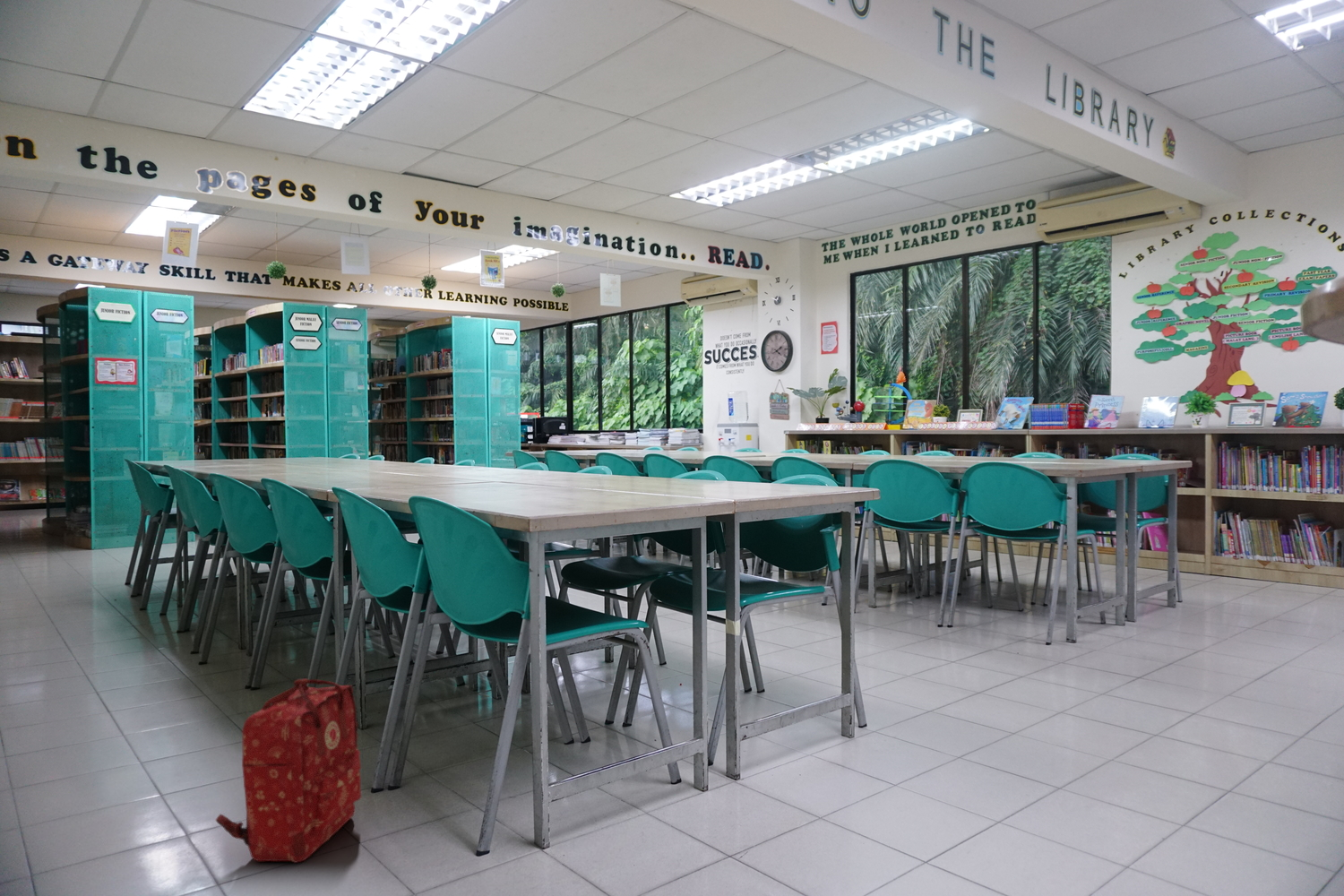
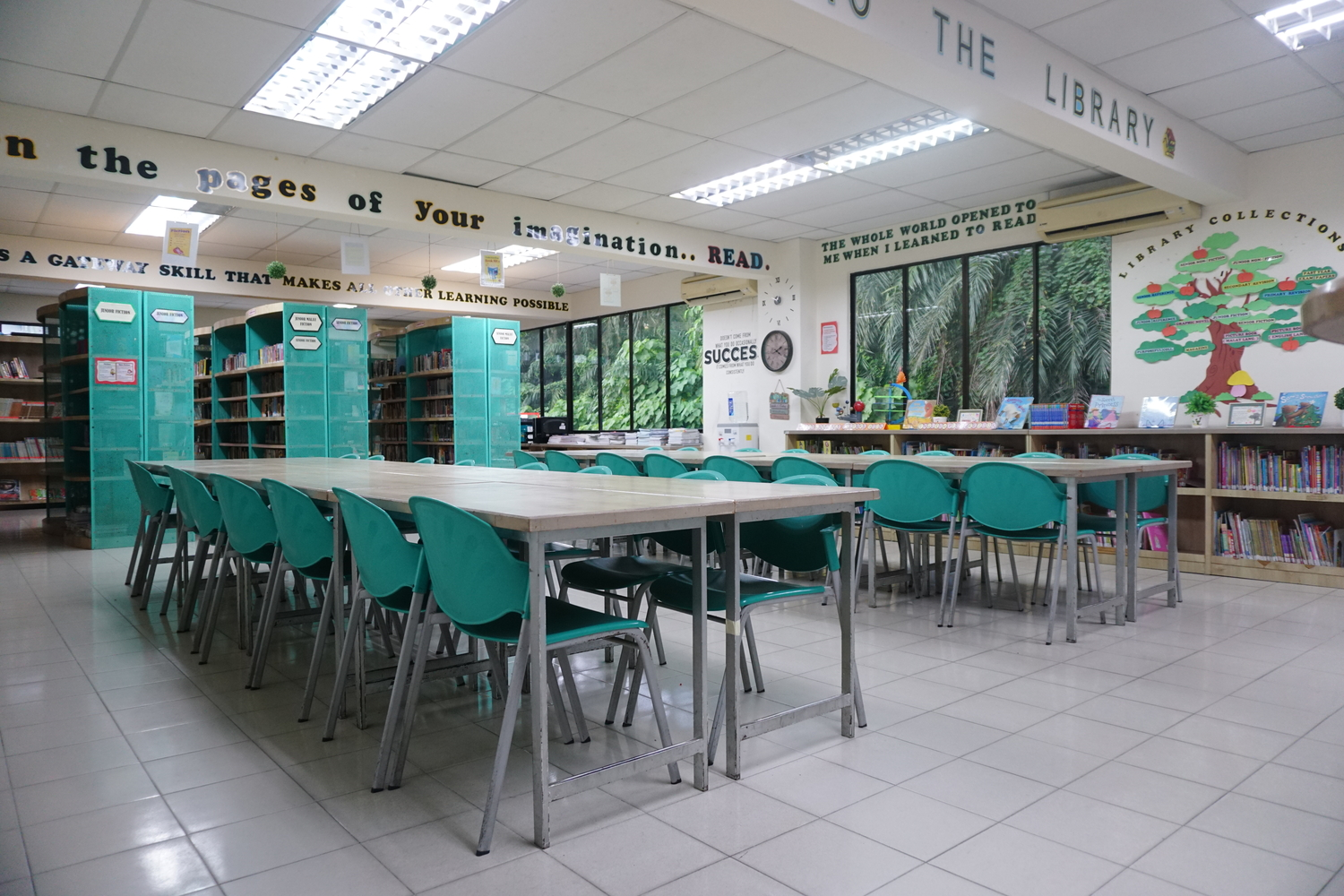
- backpack [215,677,362,864]
